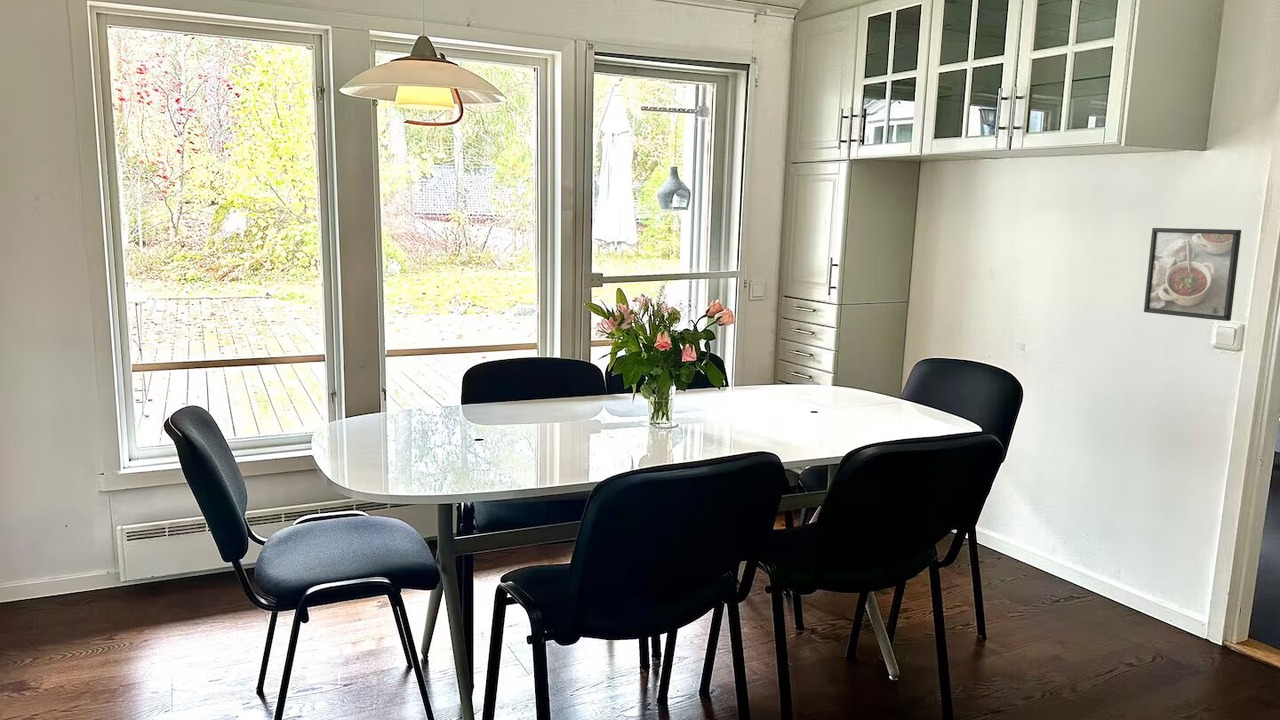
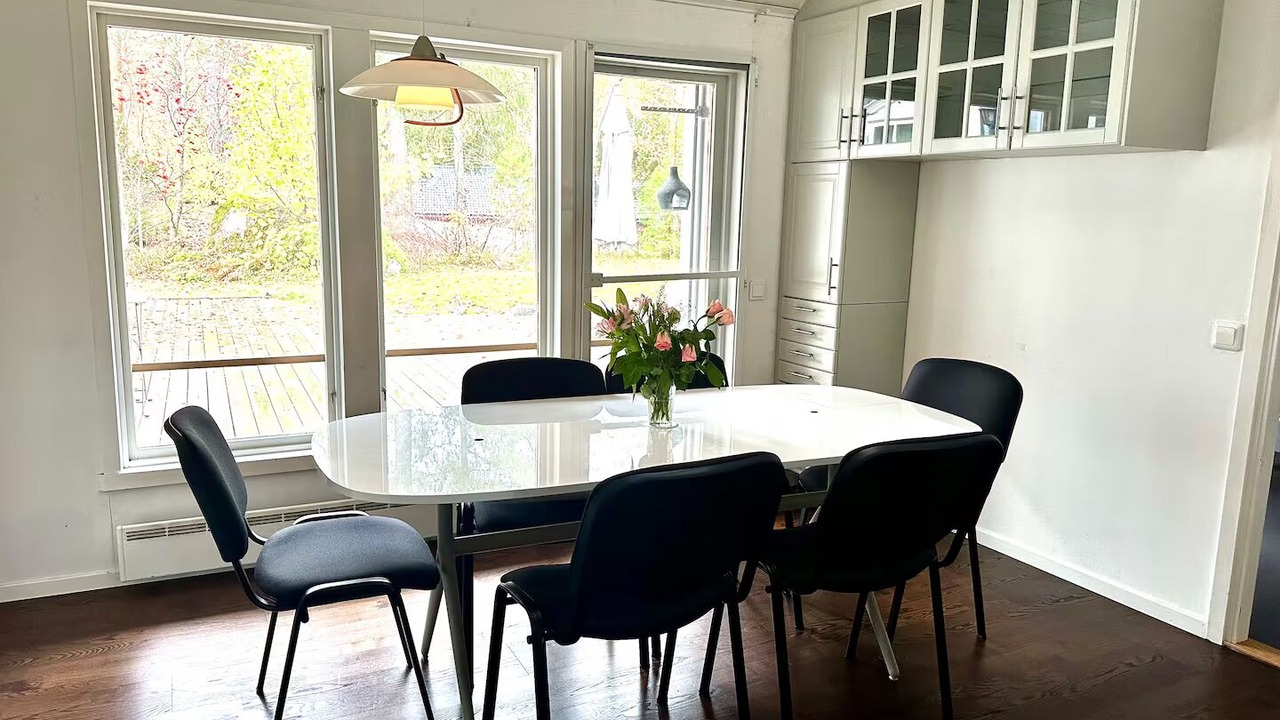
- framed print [1143,227,1242,322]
